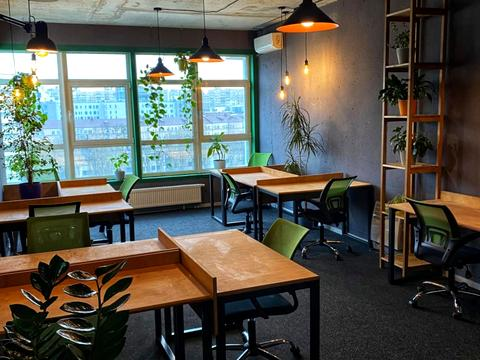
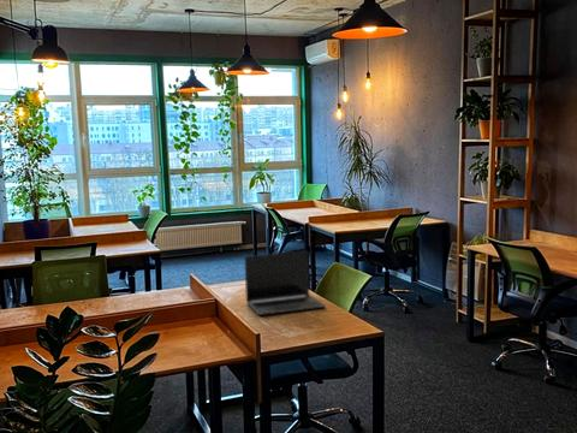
+ laptop [244,250,327,316]
